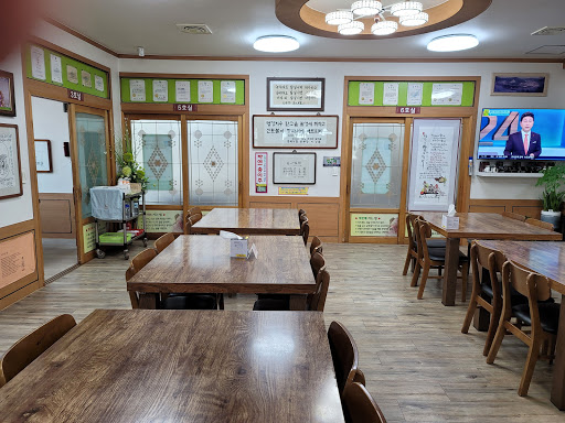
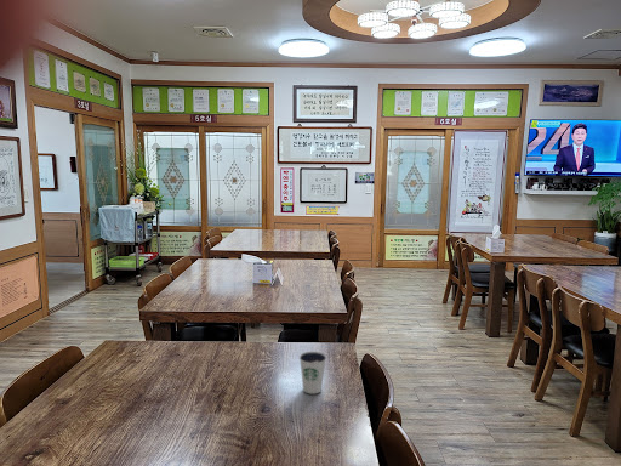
+ dixie cup [298,351,327,394]
